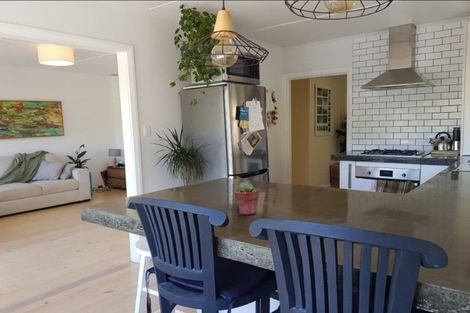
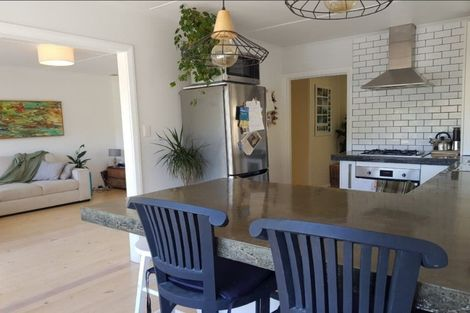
- potted succulent [233,180,260,216]
